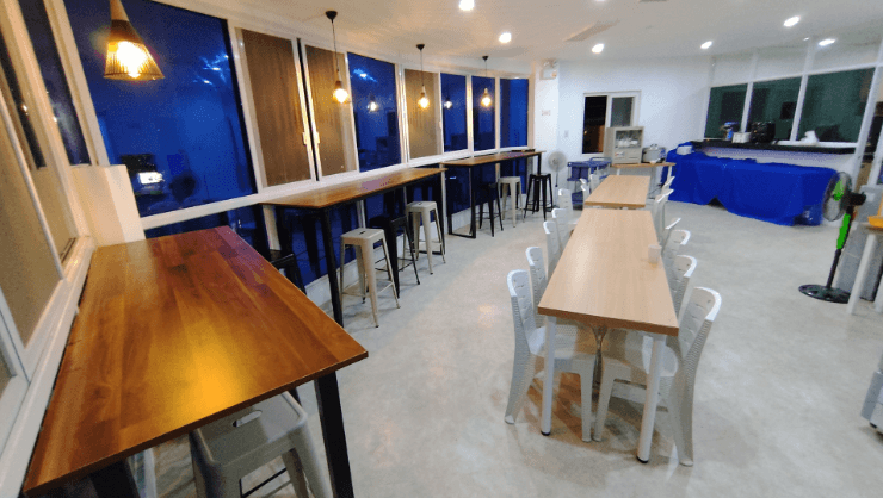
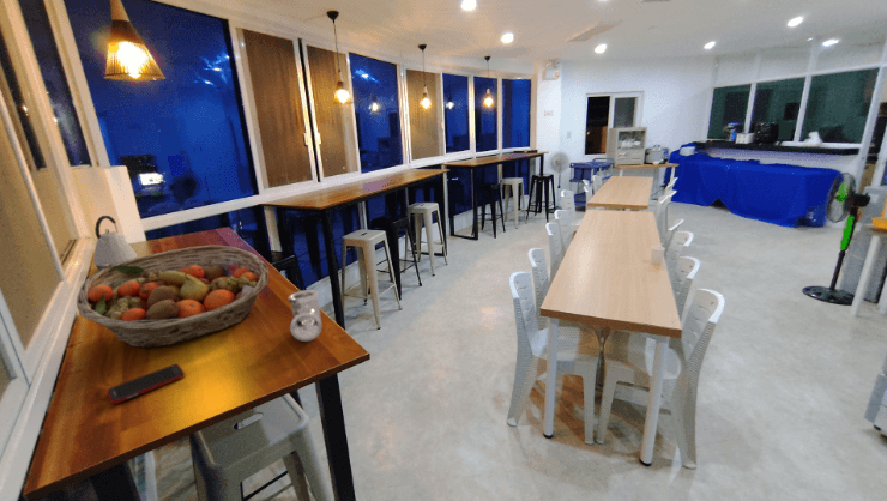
+ kettle [92,215,139,272]
+ pipe fitting [288,289,324,343]
+ cell phone [105,363,186,405]
+ fruit basket [76,245,270,349]
